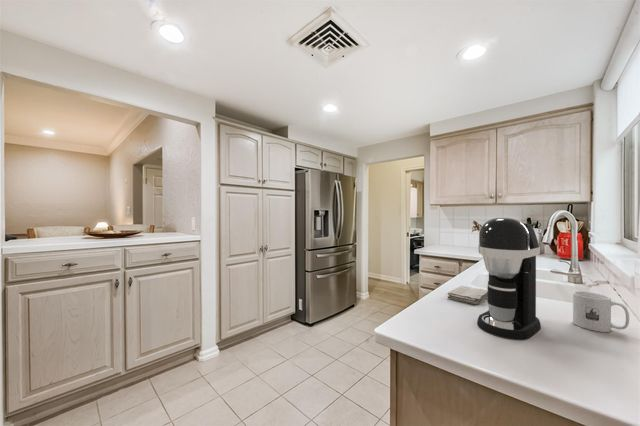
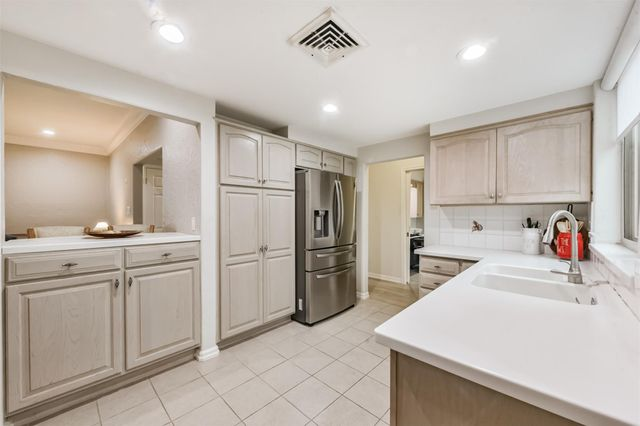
- washcloth [447,285,488,305]
- mug [572,290,630,333]
- coffee maker [476,217,542,341]
